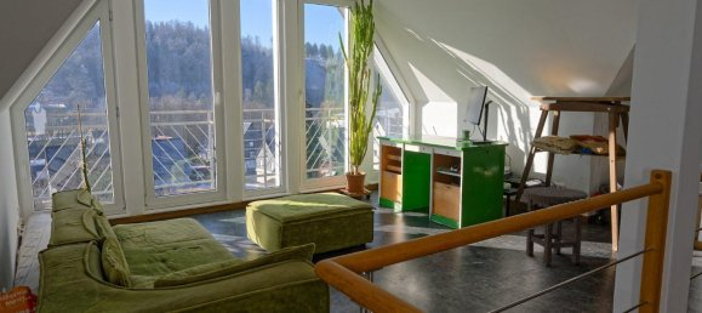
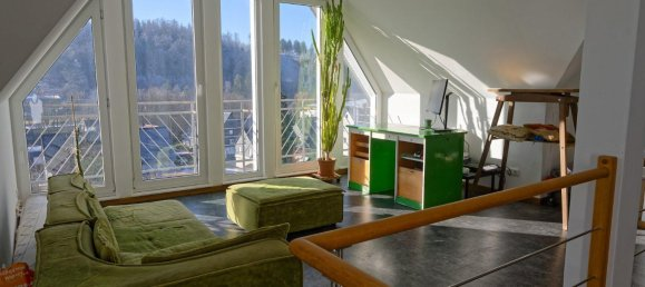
- stool [523,186,589,267]
